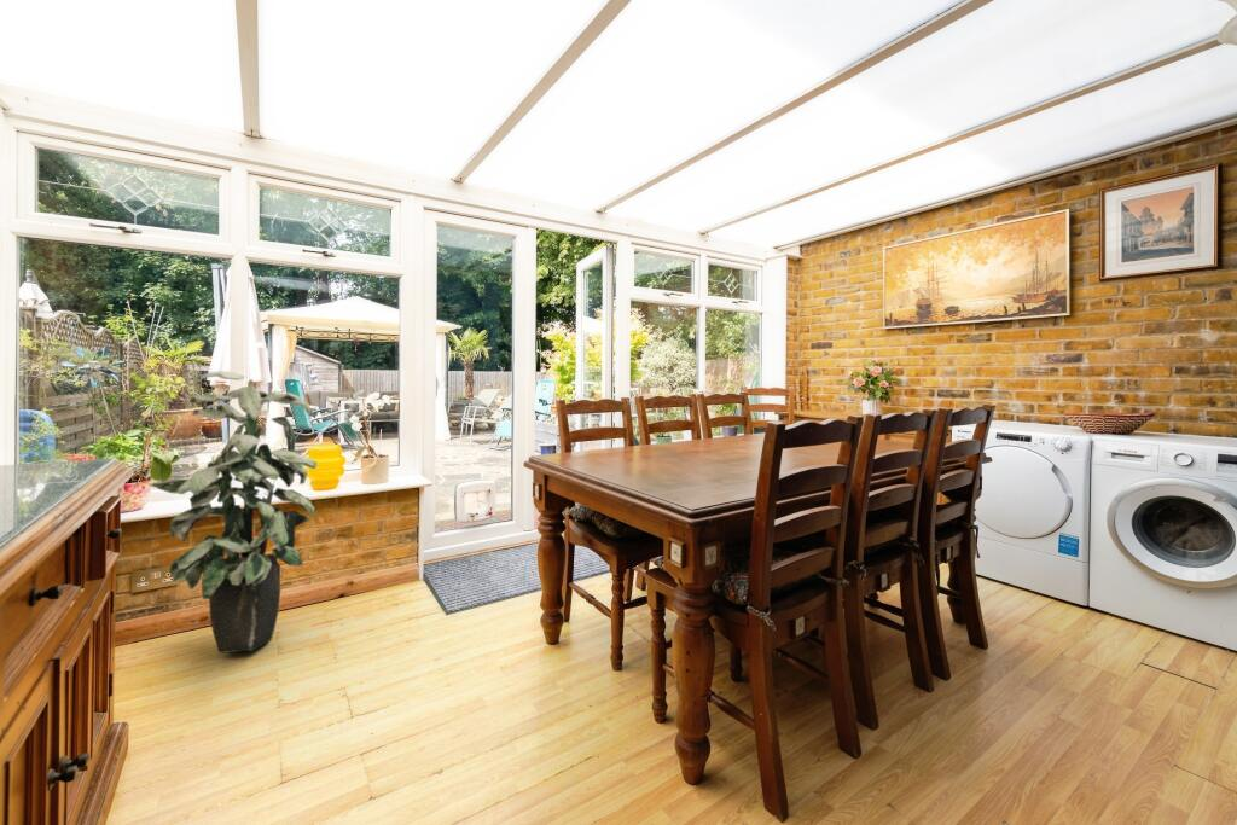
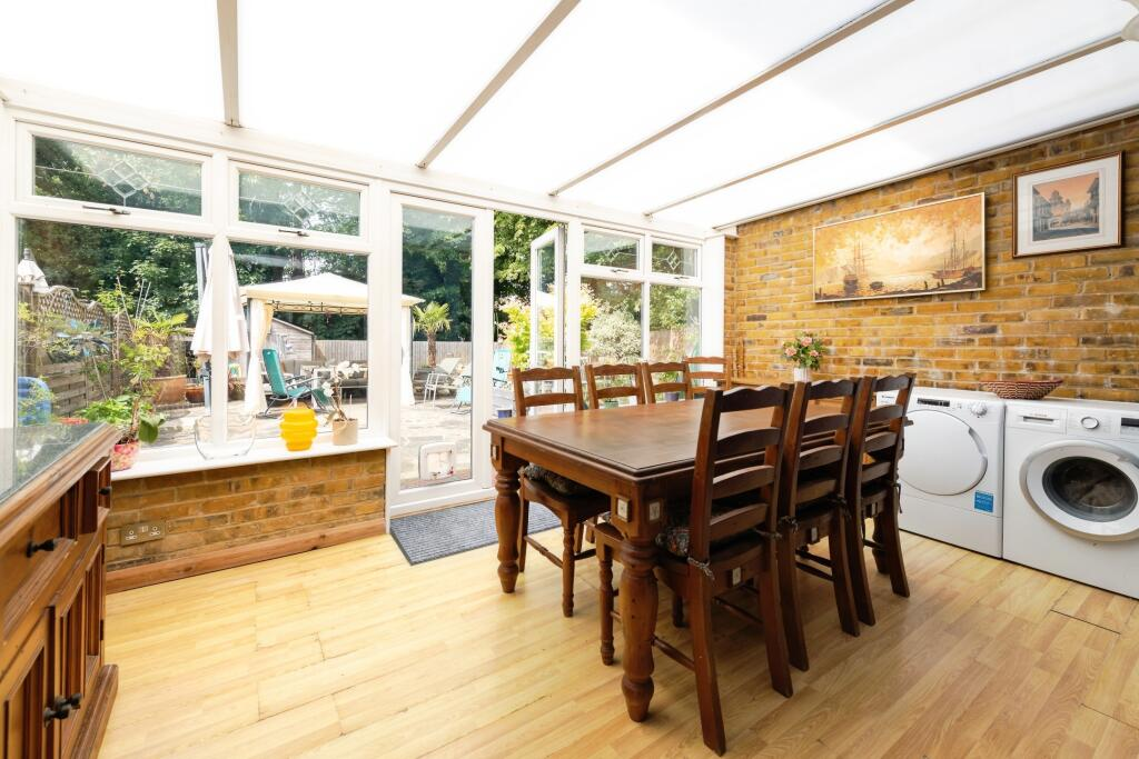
- indoor plant [149,370,318,655]
